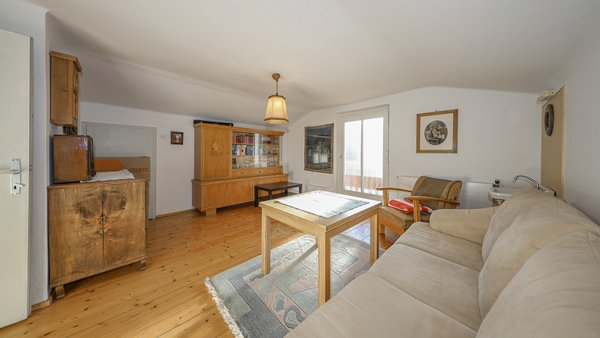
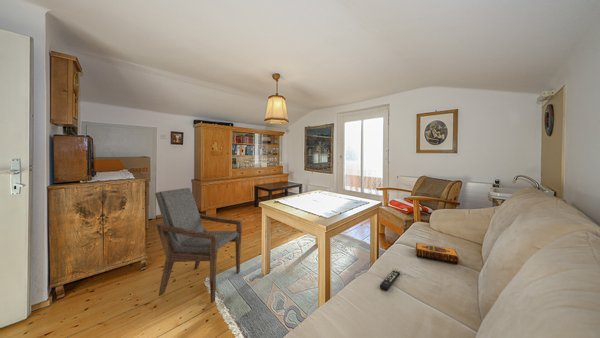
+ hardback book [415,242,460,265]
+ remote control [379,269,401,292]
+ armchair [154,187,243,304]
